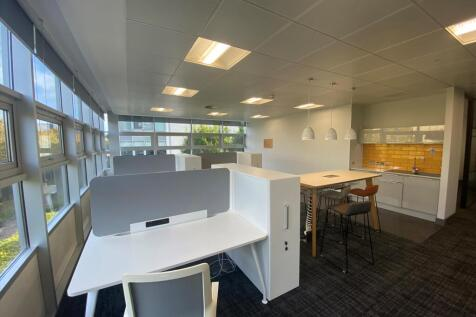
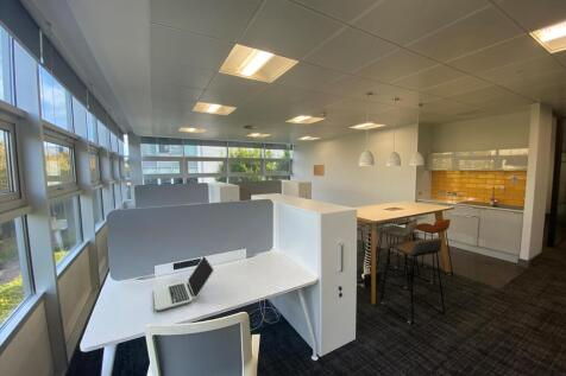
+ laptop [152,255,215,312]
